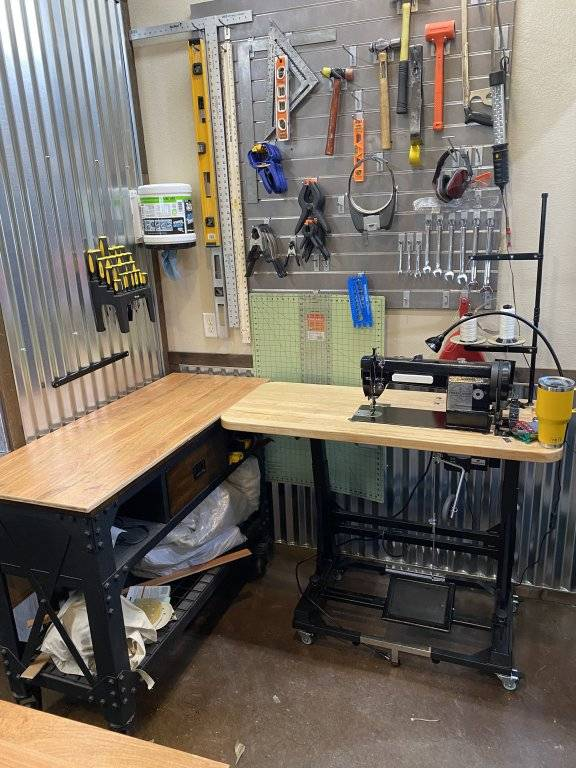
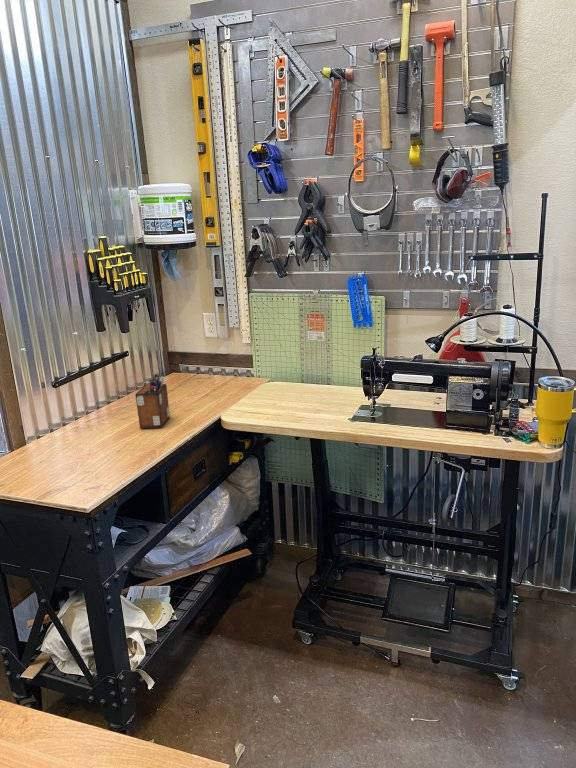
+ desk organizer [134,372,171,429]
